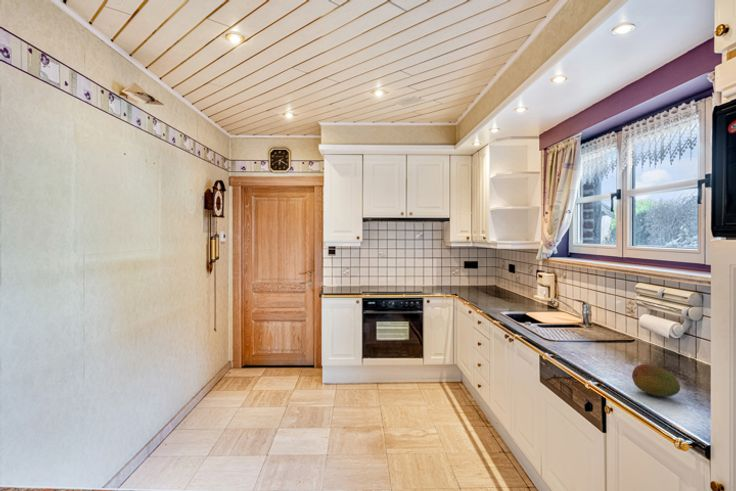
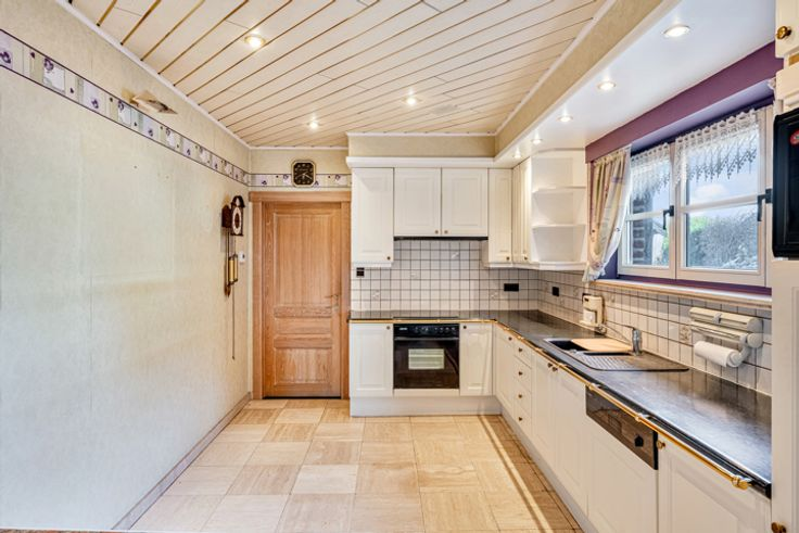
- fruit [631,363,681,398]
